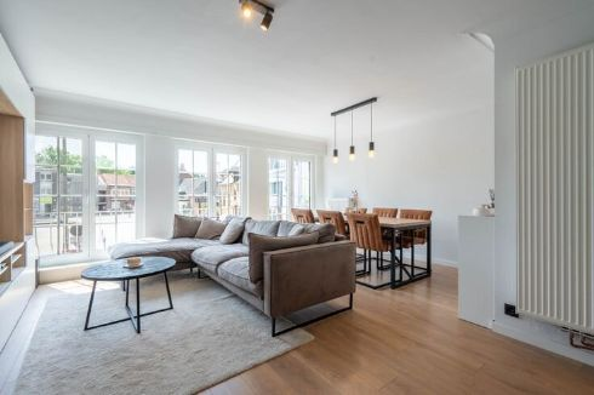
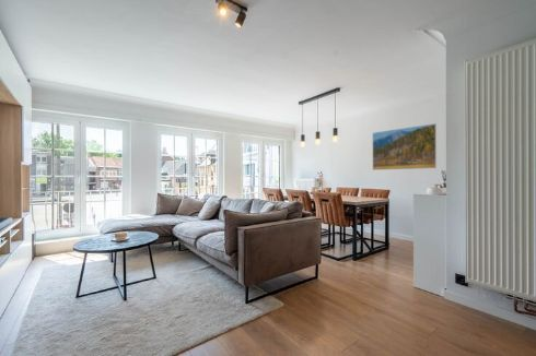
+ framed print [372,122,438,171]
